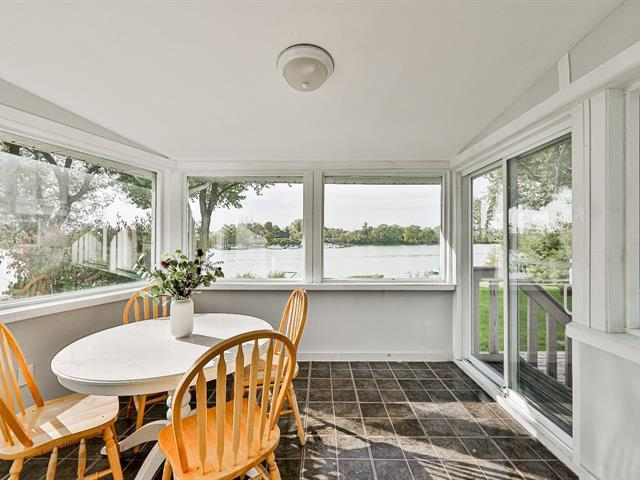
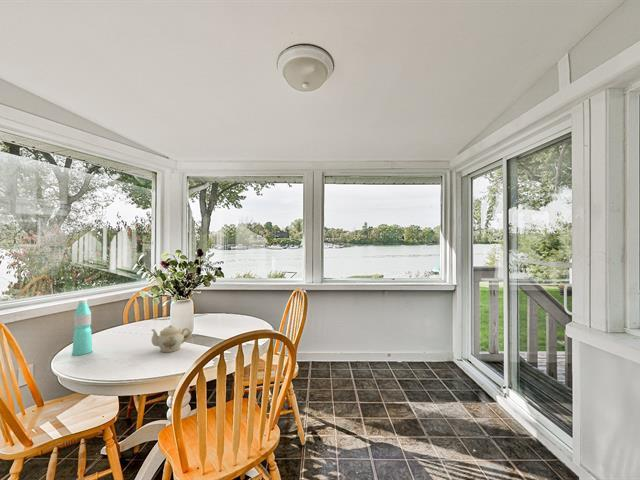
+ teapot [150,324,192,353]
+ water bottle [71,298,93,356]
